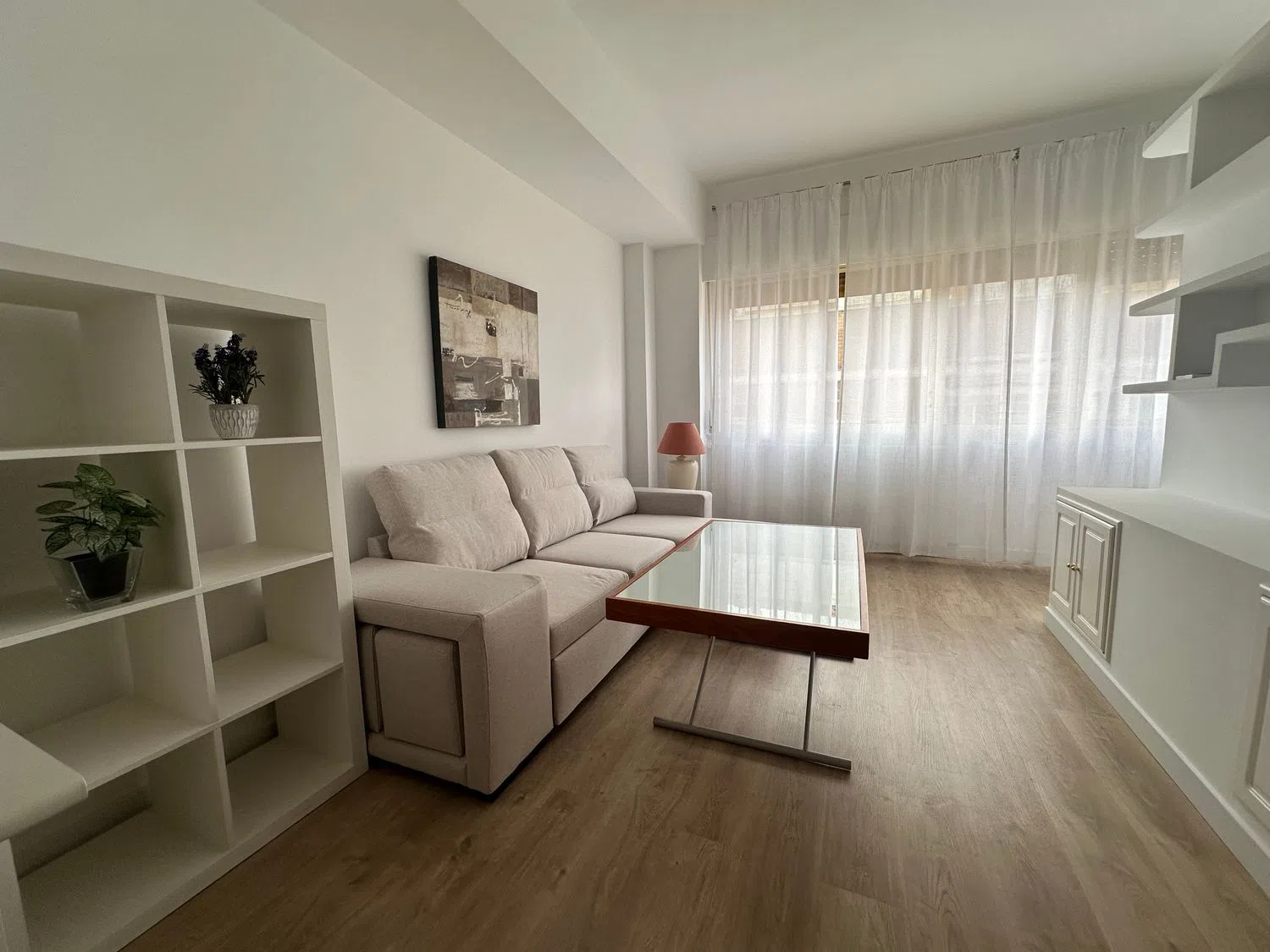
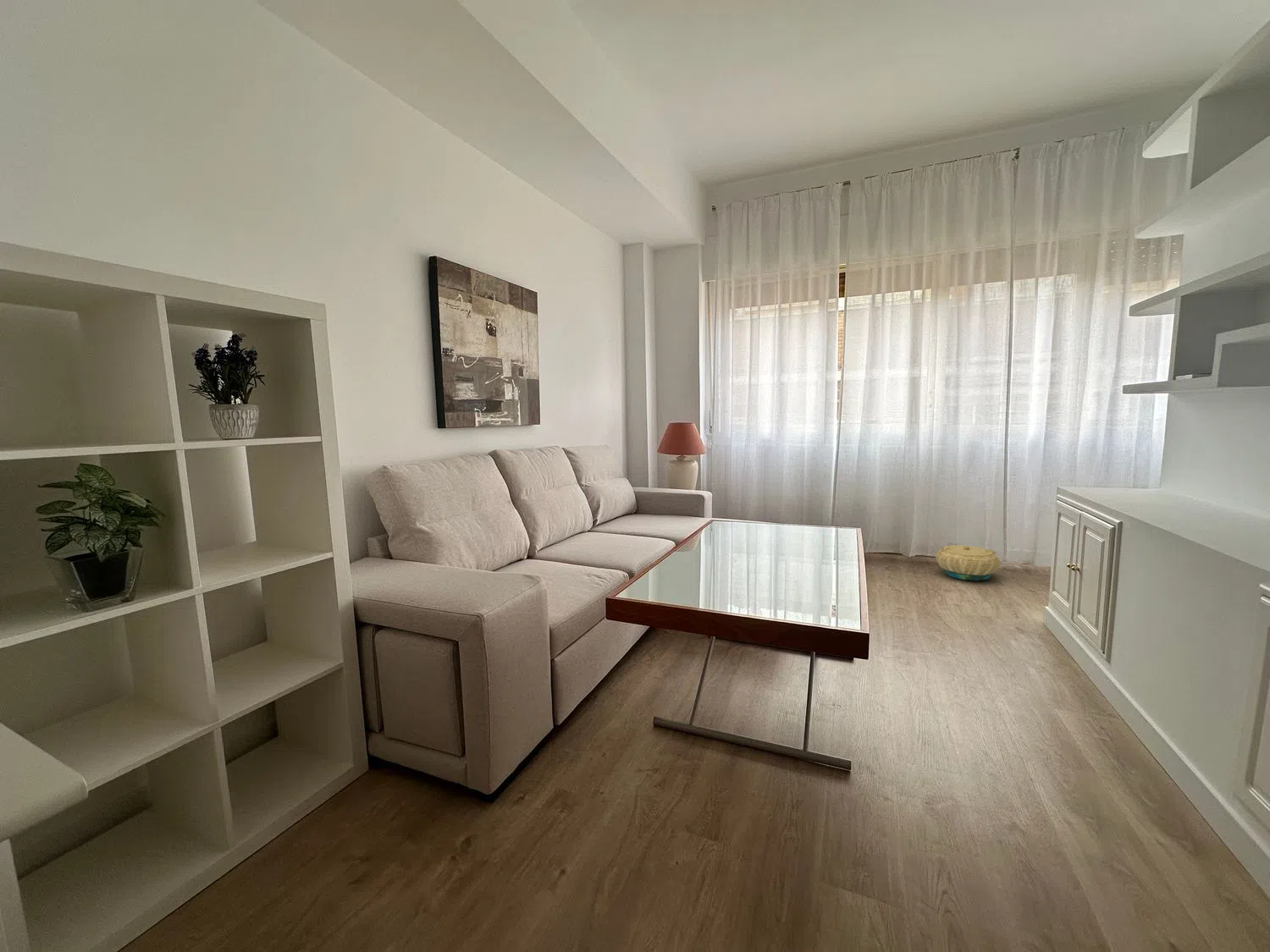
+ basket [936,544,1001,581]
